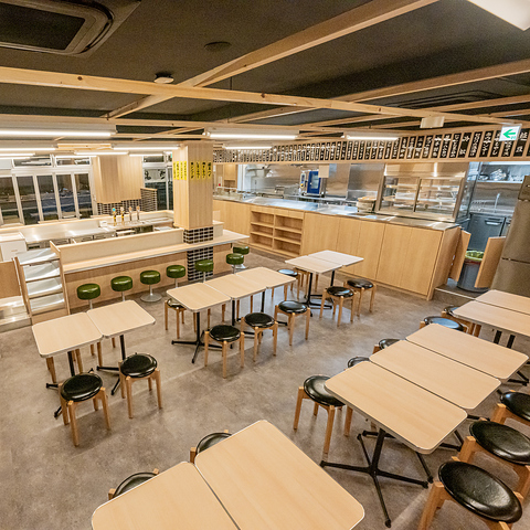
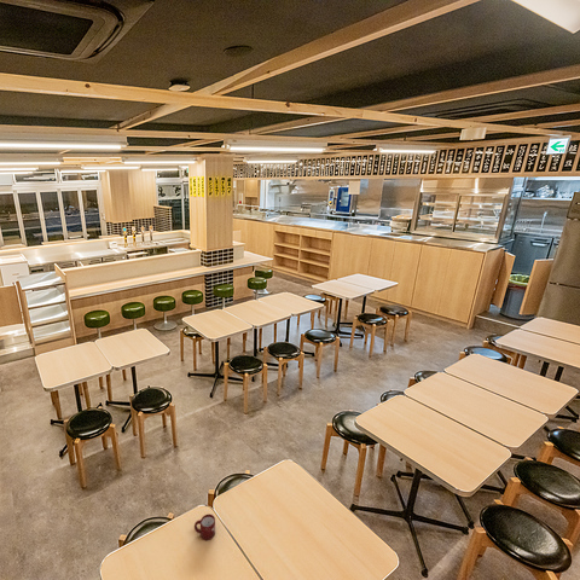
+ cup [193,514,216,541]
